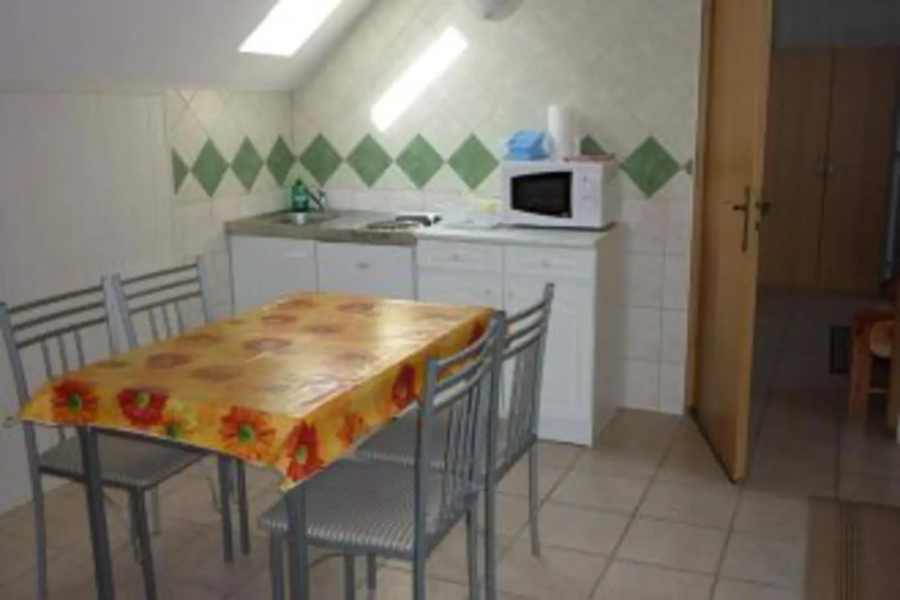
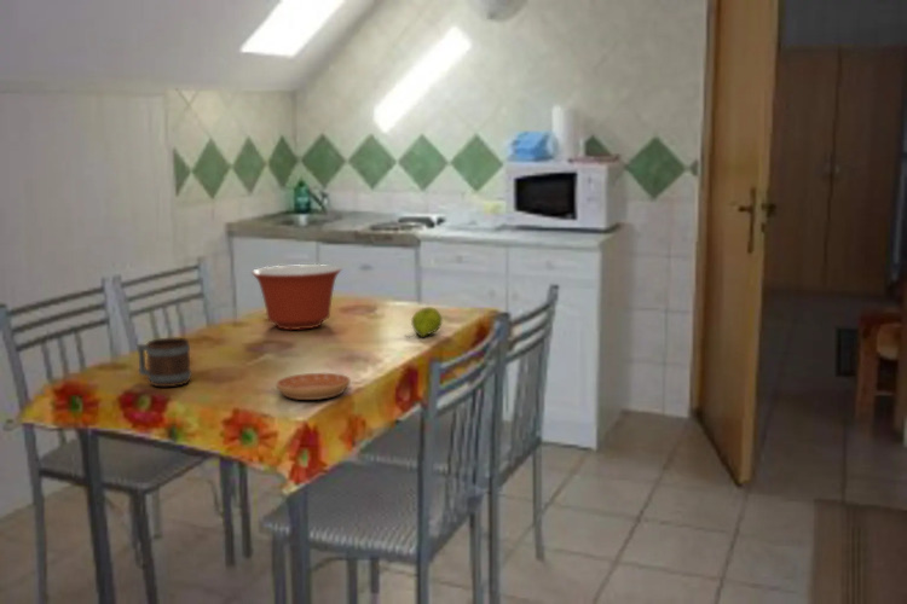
+ mug [135,337,192,388]
+ mixing bowl [250,263,343,331]
+ fruit [403,306,443,339]
+ saucer [275,372,352,401]
